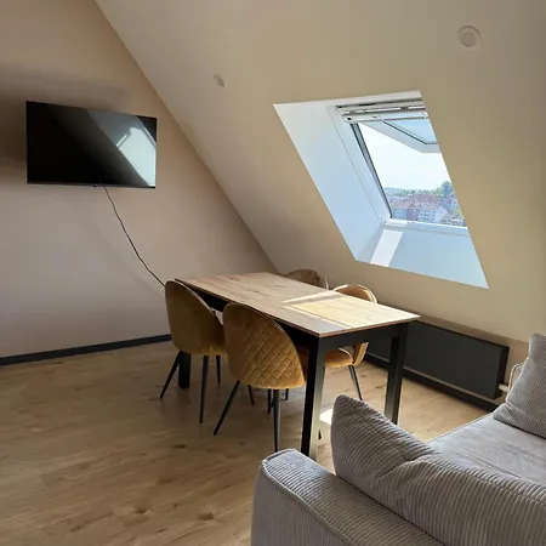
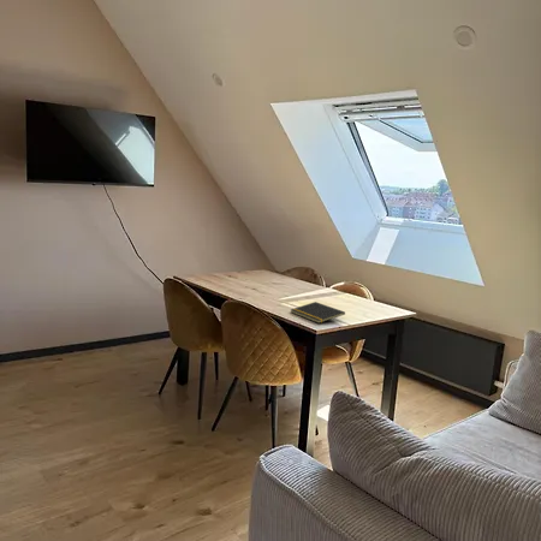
+ notepad [290,301,346,325]
